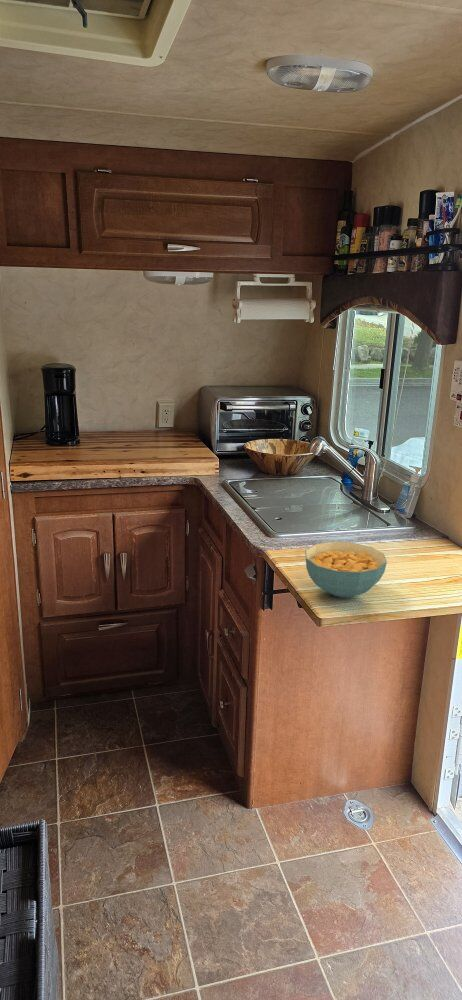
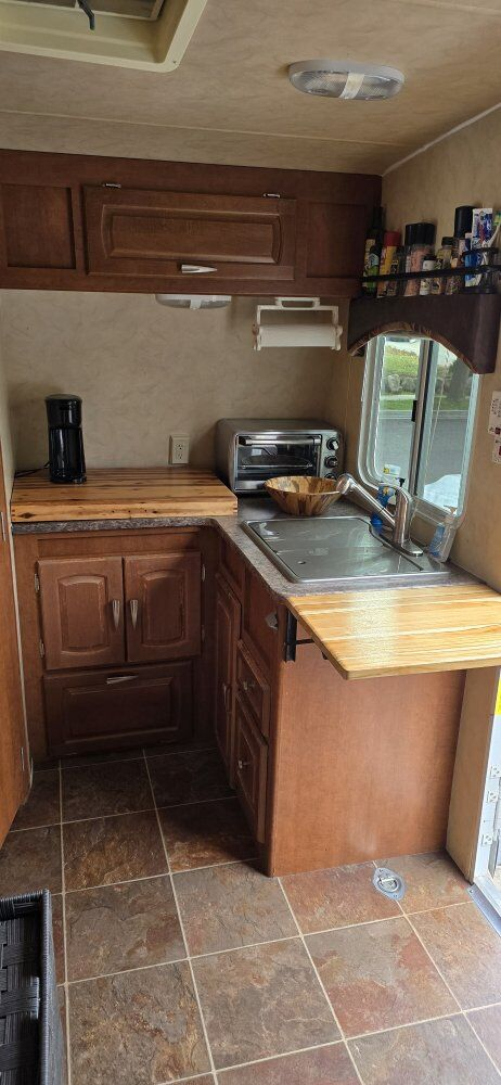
- cereal bowl [304,541,388,599]
